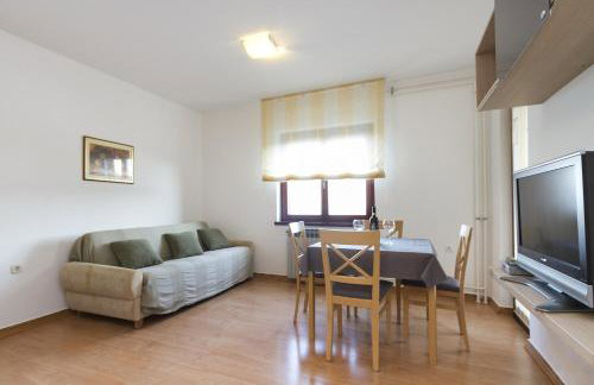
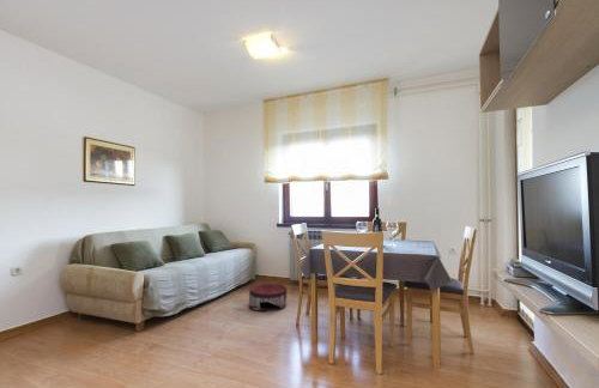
+ pouf [248,283,288,313]
